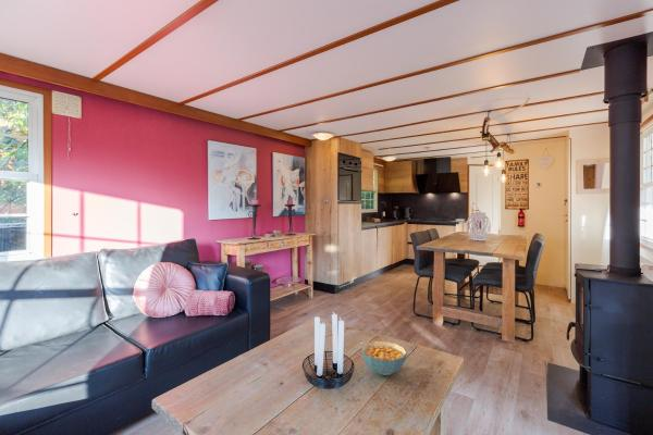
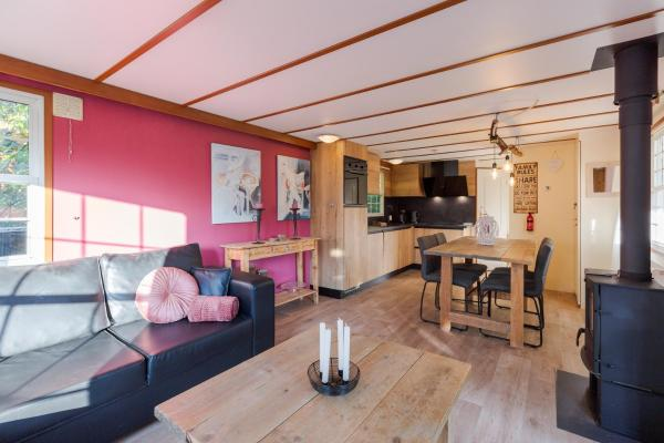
- cereal bowl [360,340,408,376]
